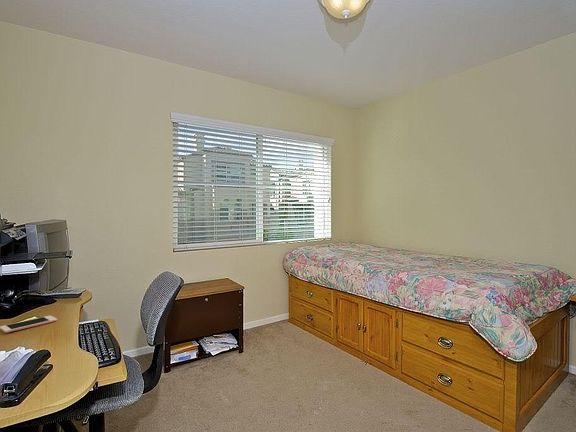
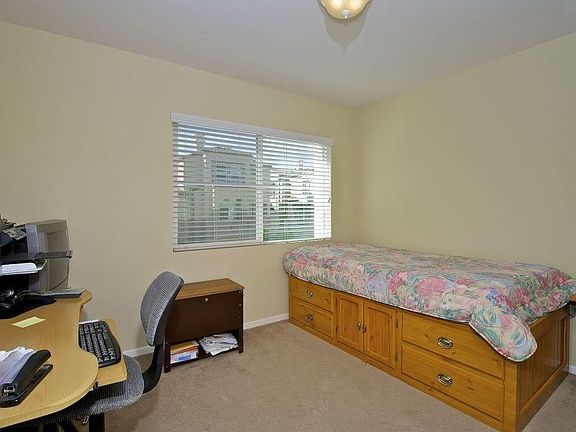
- cell phone [0,315,58,334]
